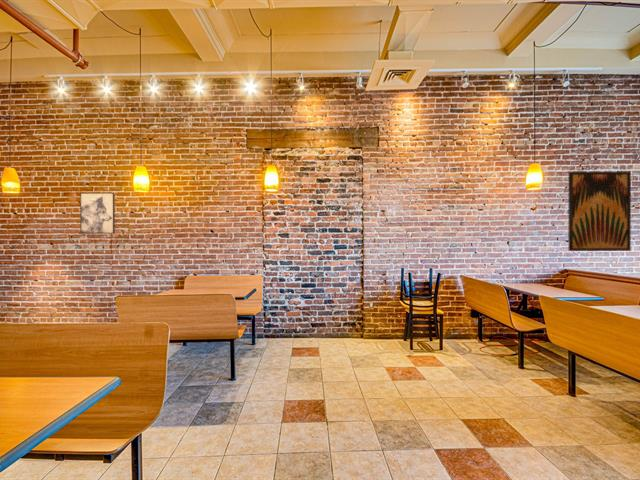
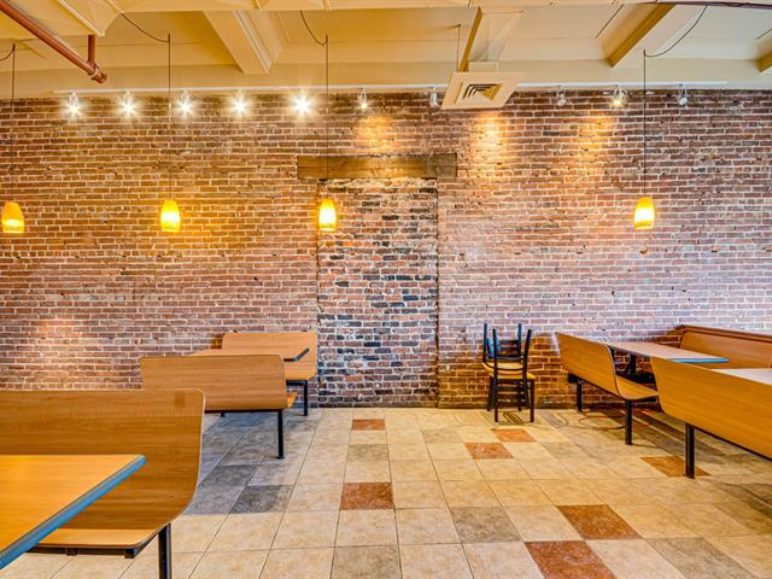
- wall art [79,192,116,235]
- wall art [568,171,632,252]
